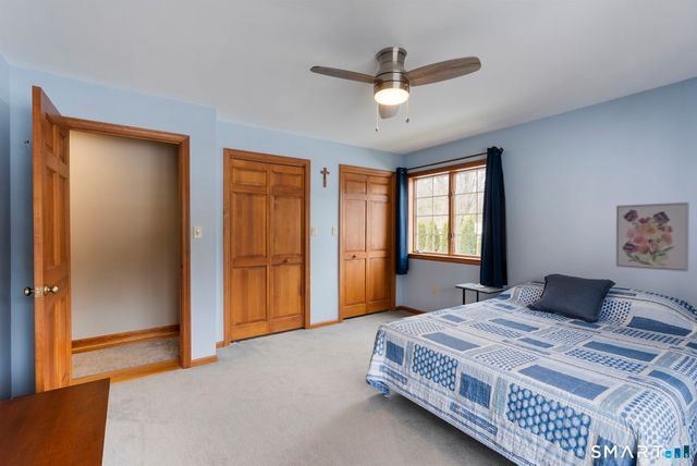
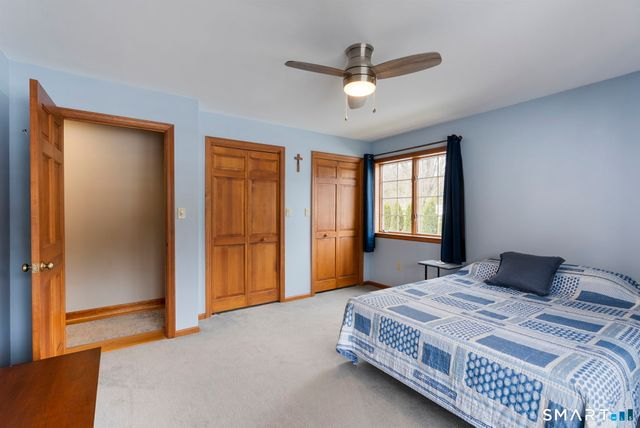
- wall art [615,201,690,273]
